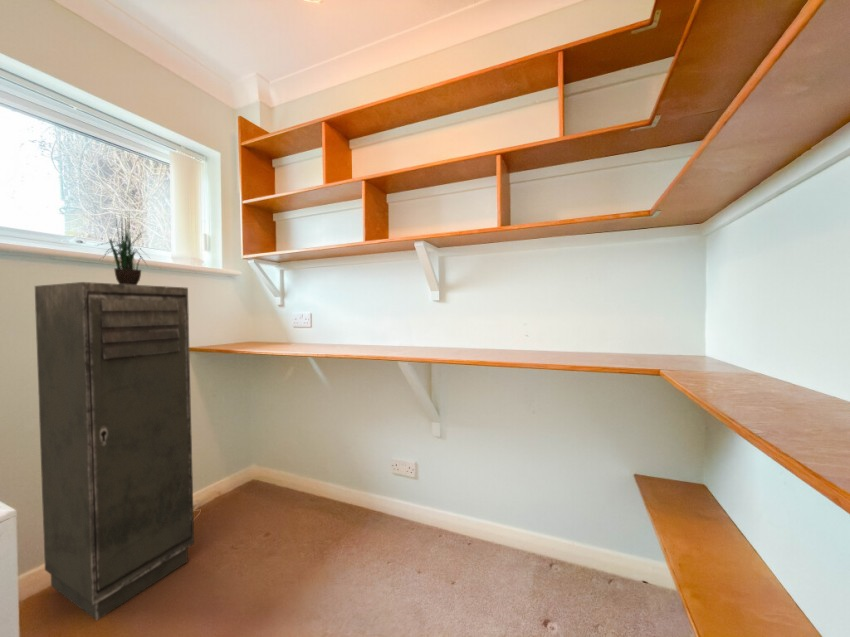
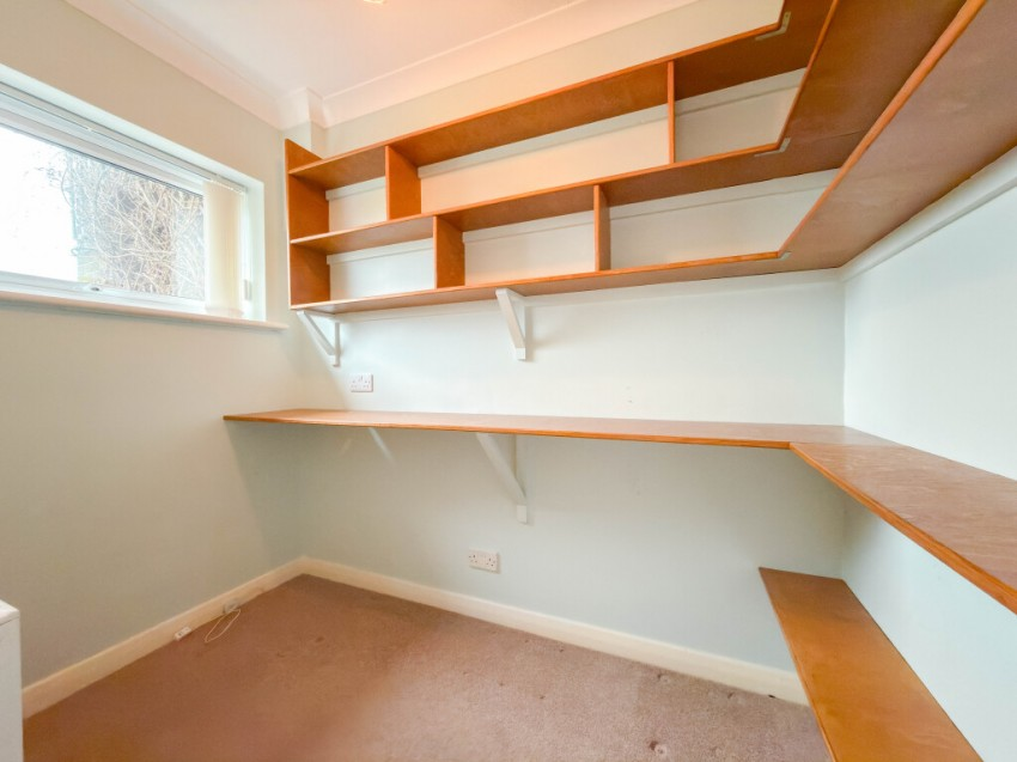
- storage cabinet [34,281,195,622]
- potted plant [94,211,150,285]
